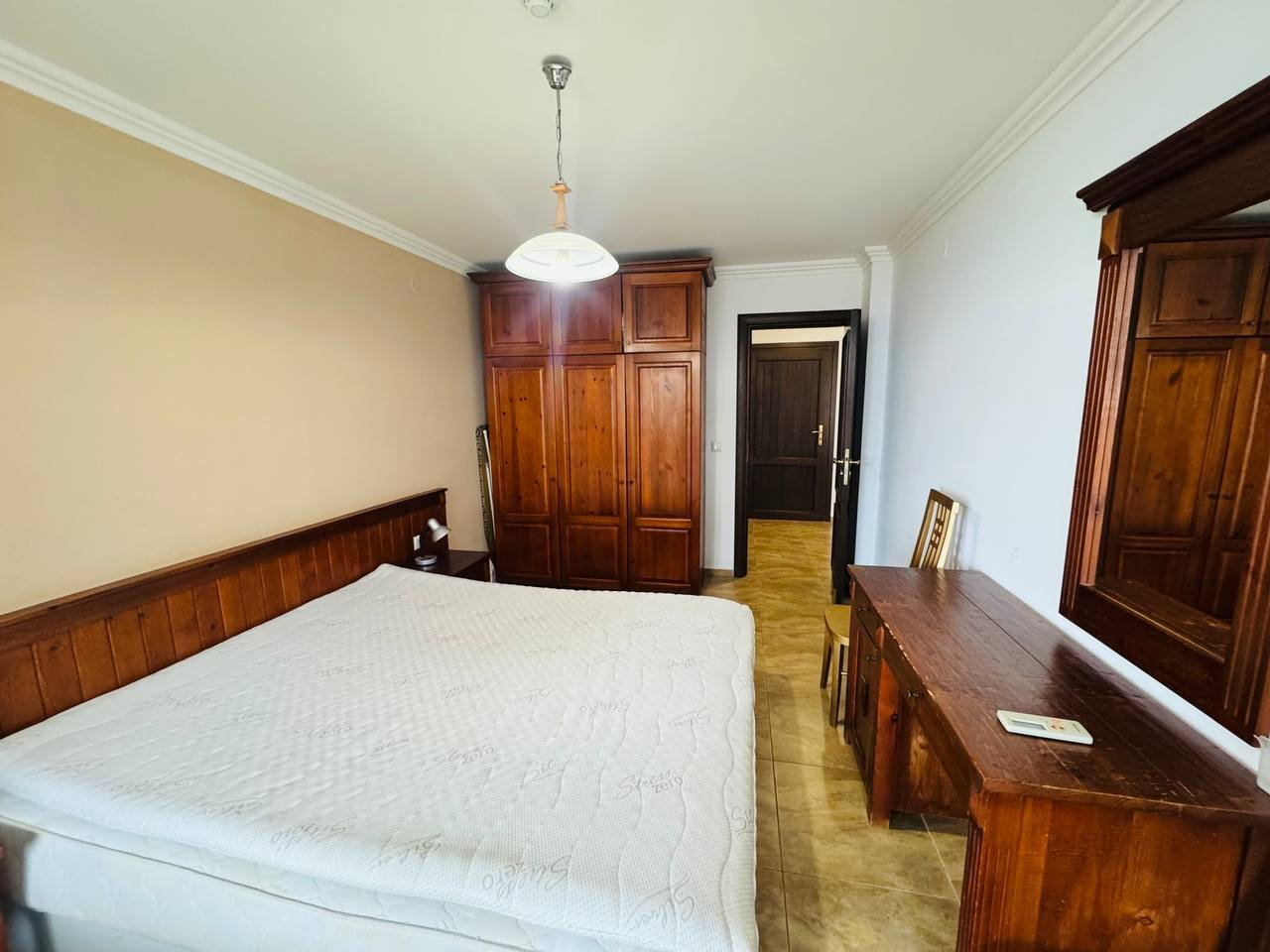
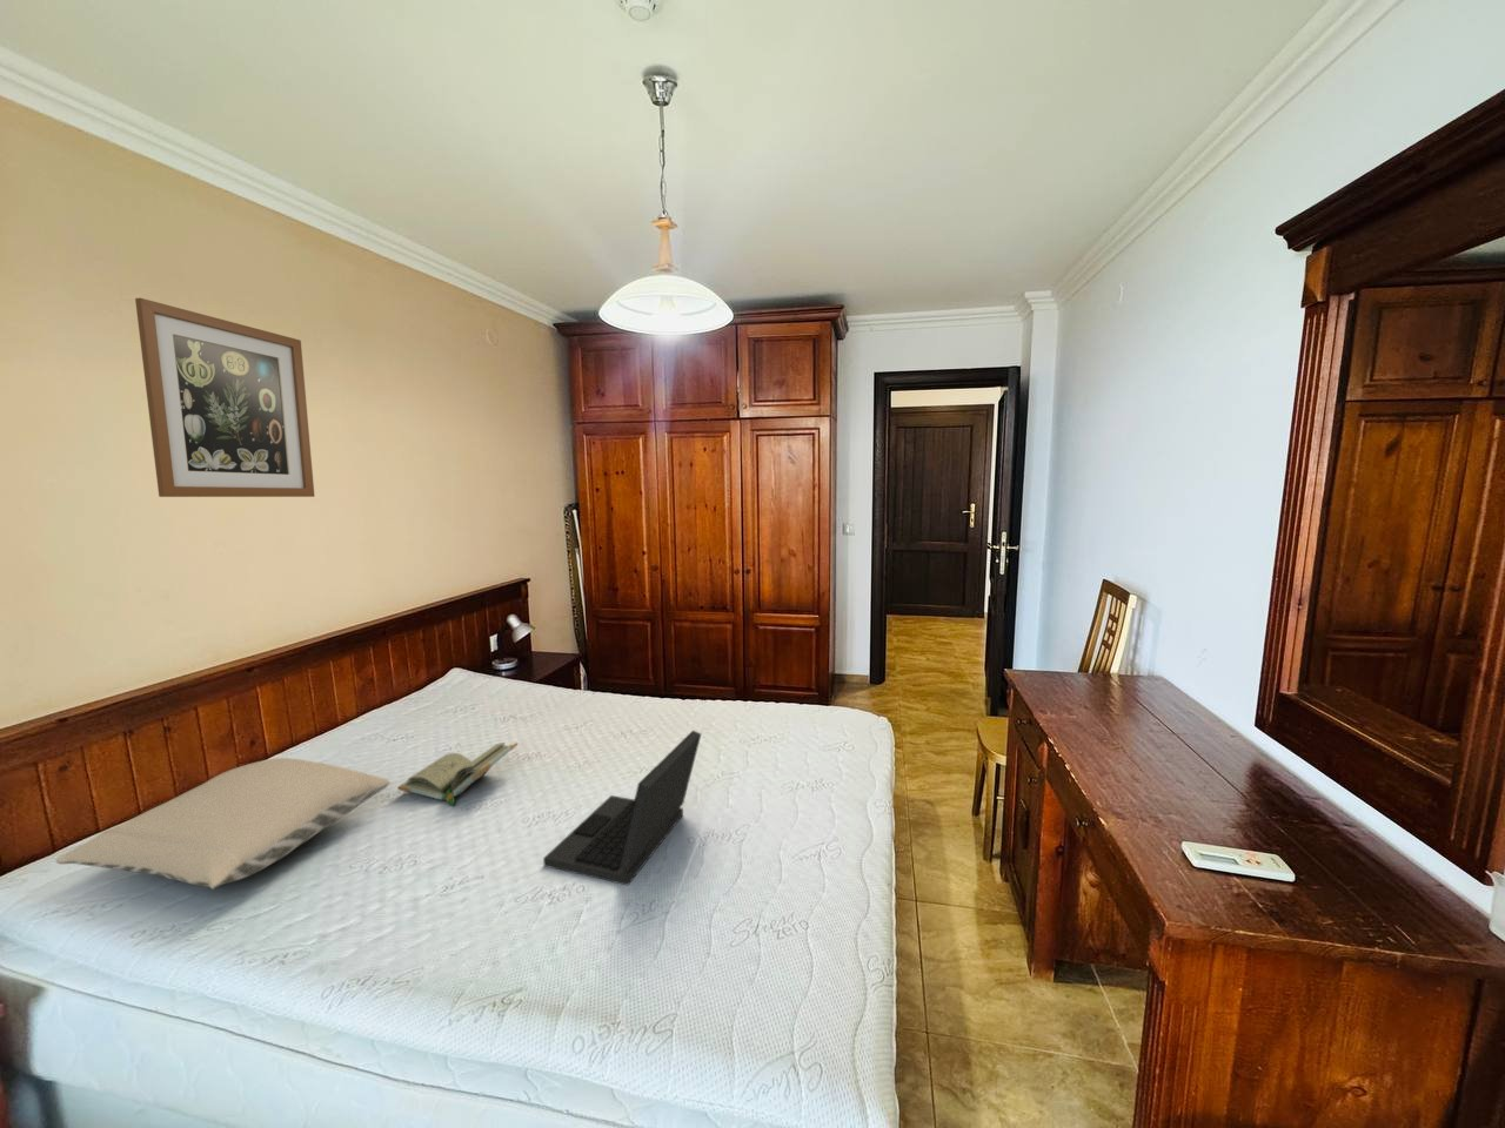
+ book [396,742,520,807]
+ laptop [542,730,702,886]
+ pillow [55,757,390,891]
+ wall art [134,297,315,498]
